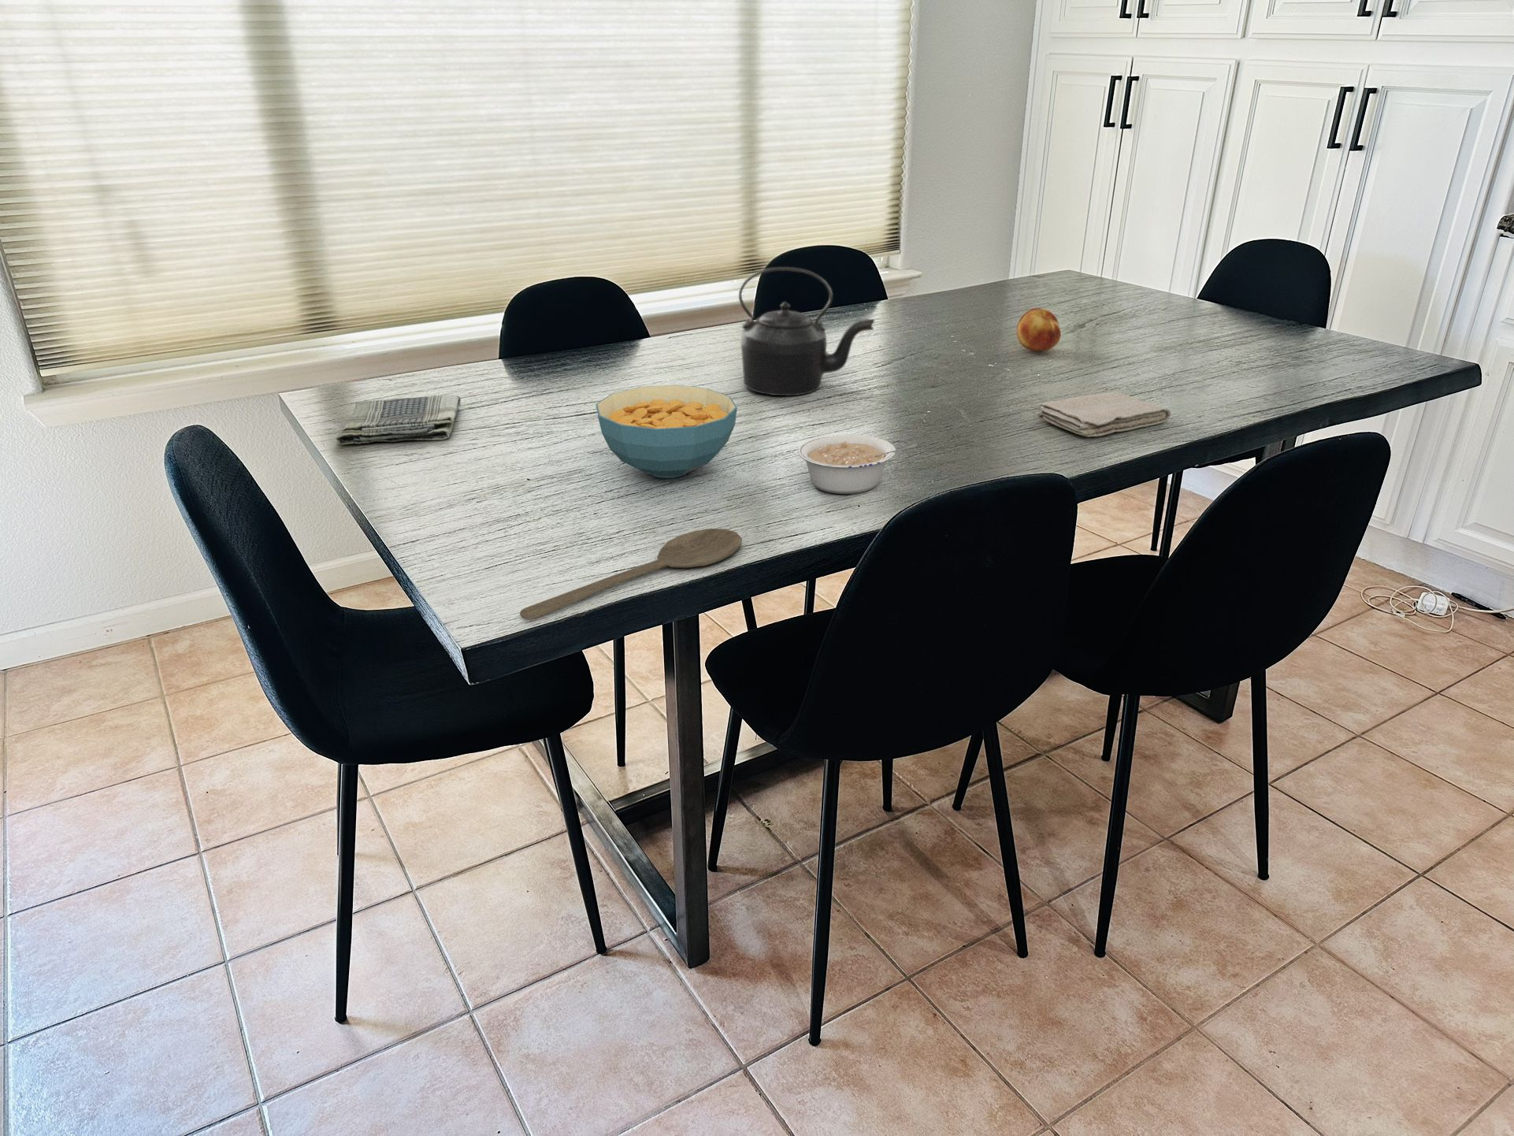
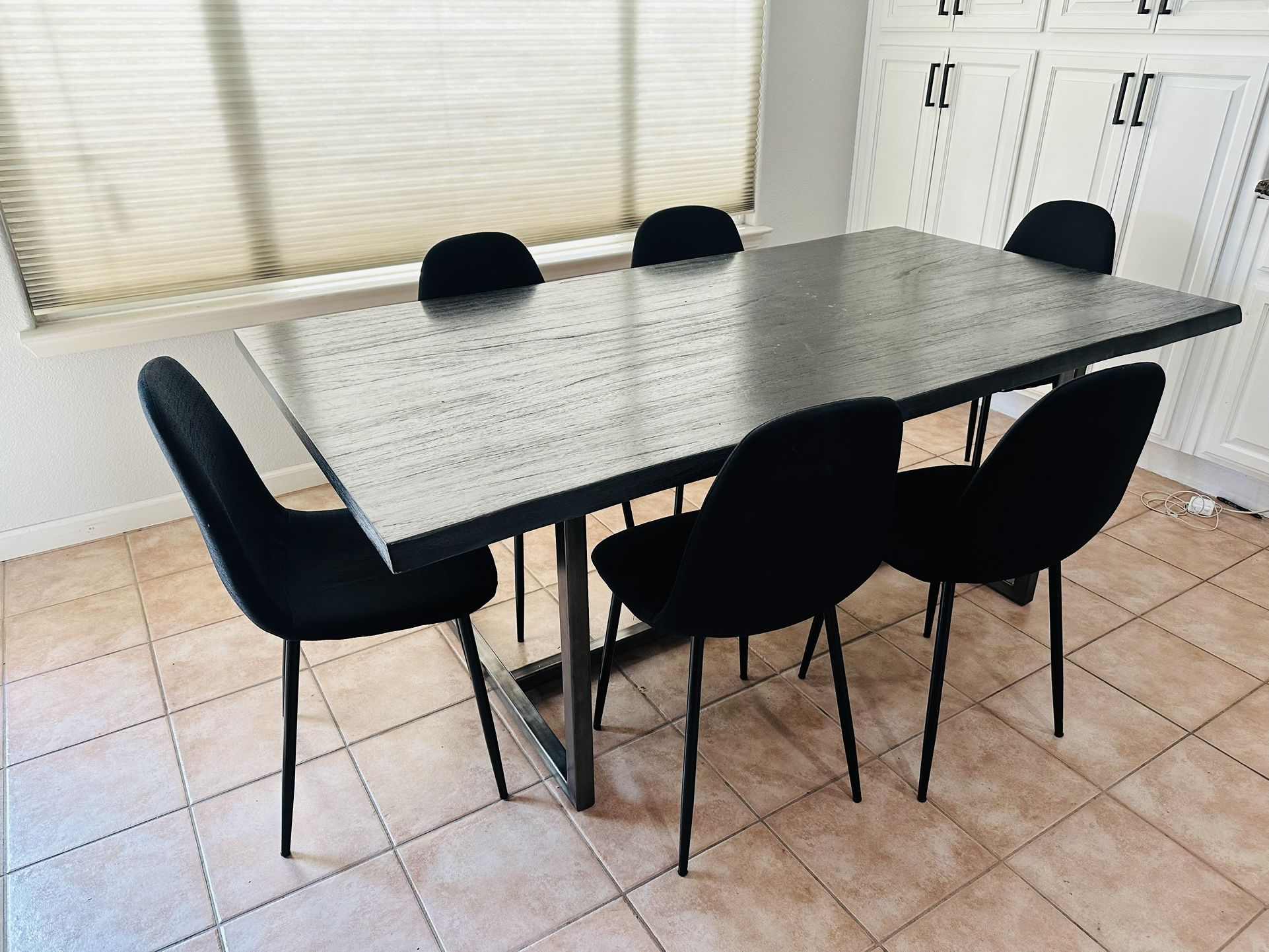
- kettle [739,266,876,396]
- wooden spoon [519,527,743,621]
- washcloth [1037,390,1172,438]
- cereal bowl [594,384,739,479]
- legume [797,433,917,495]
- dish towel [335,395,462,446]
- fruit [1016,307,1062,353]
